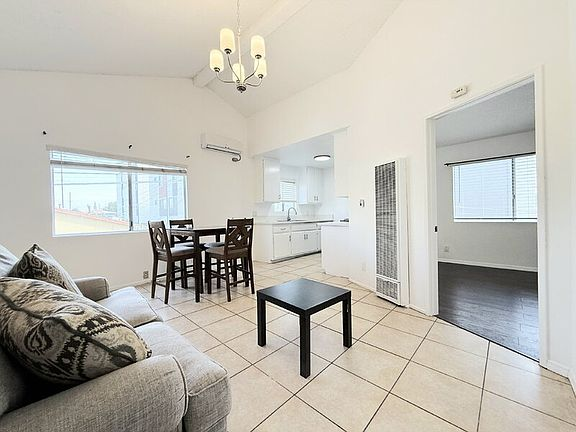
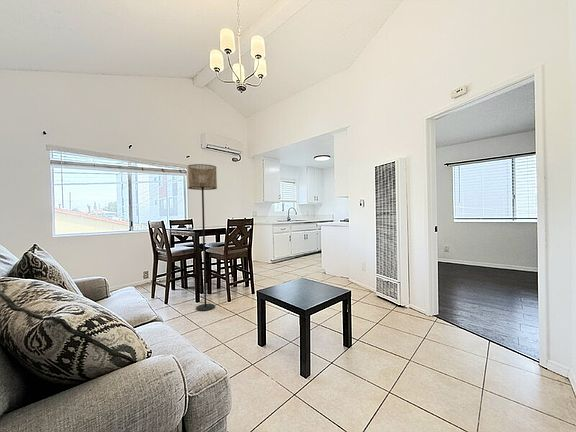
+ floor lamp [186,163,218,312]
